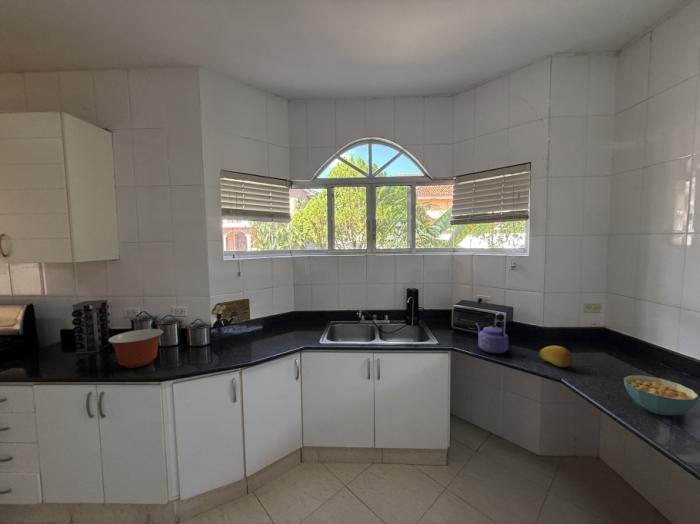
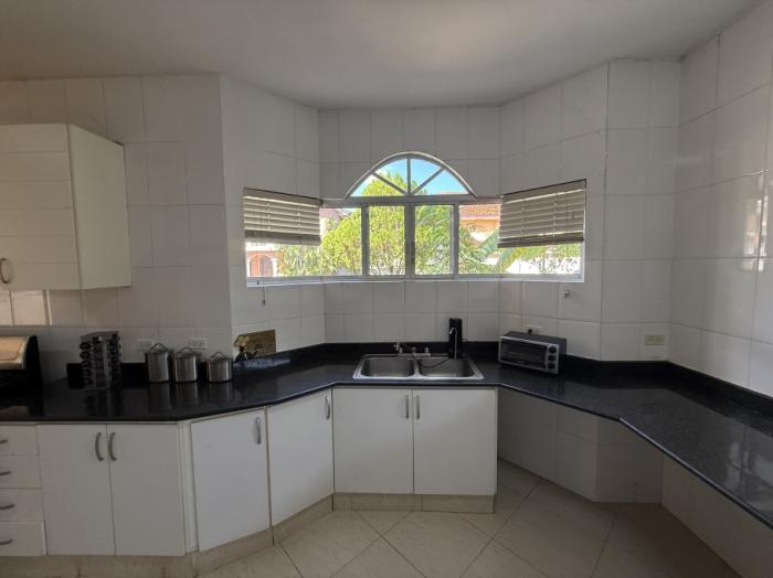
- cereal bowl [623,374,700,416]
- fruit [538,345,574,368]
- kettle [474,314,509,355]
- mixing bowl [107,328,164,369]
